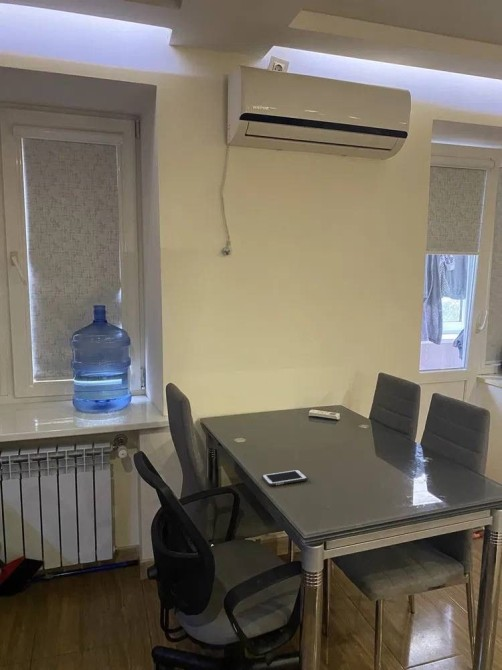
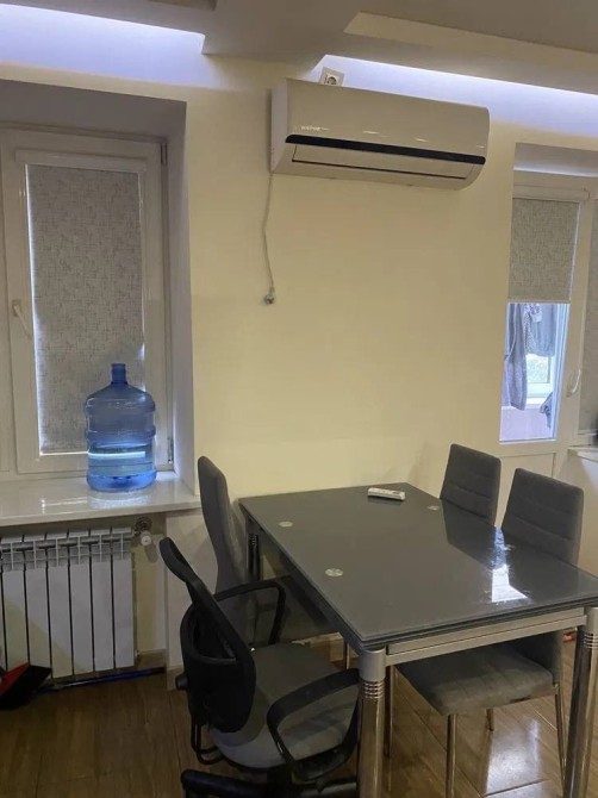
- cell phone [261,469,308,487]
